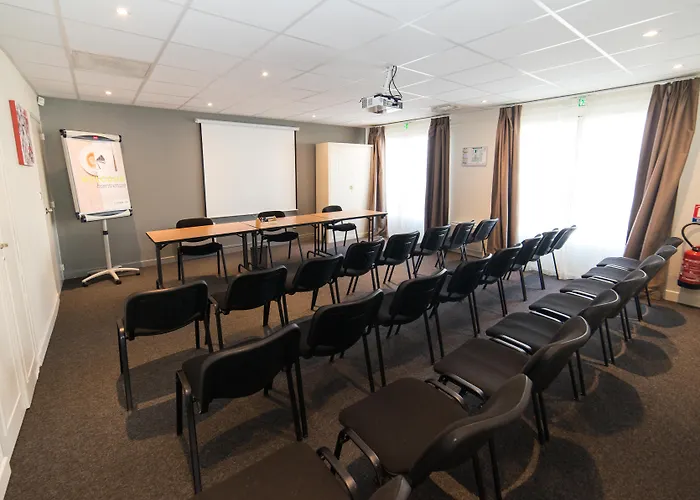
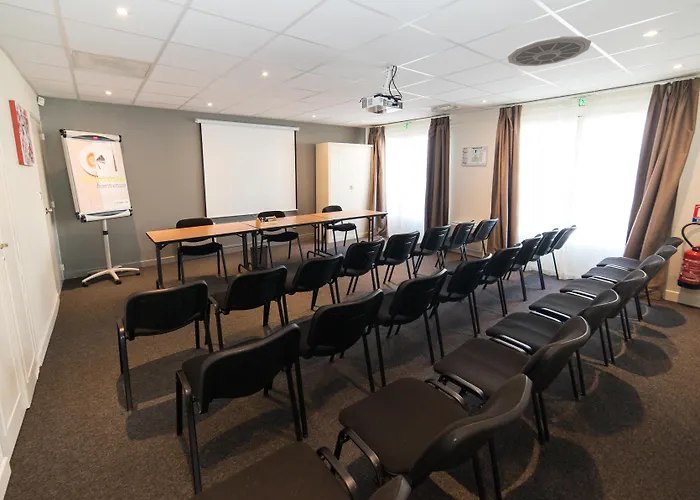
+ ceiling vent [507,35,592,67]
